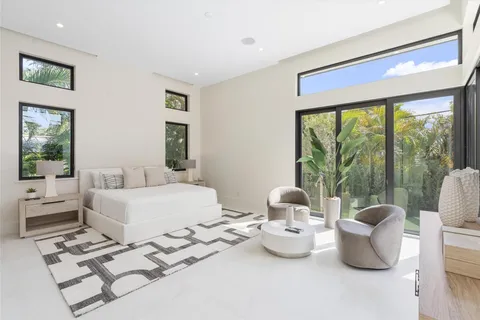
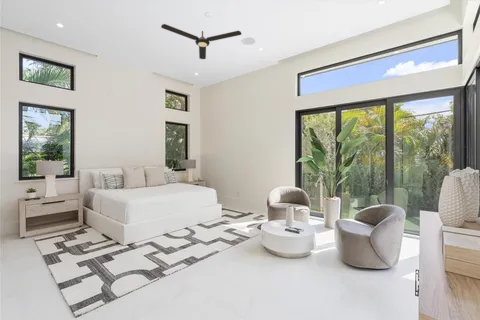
+ ceiling fan [160,23,243,60]
